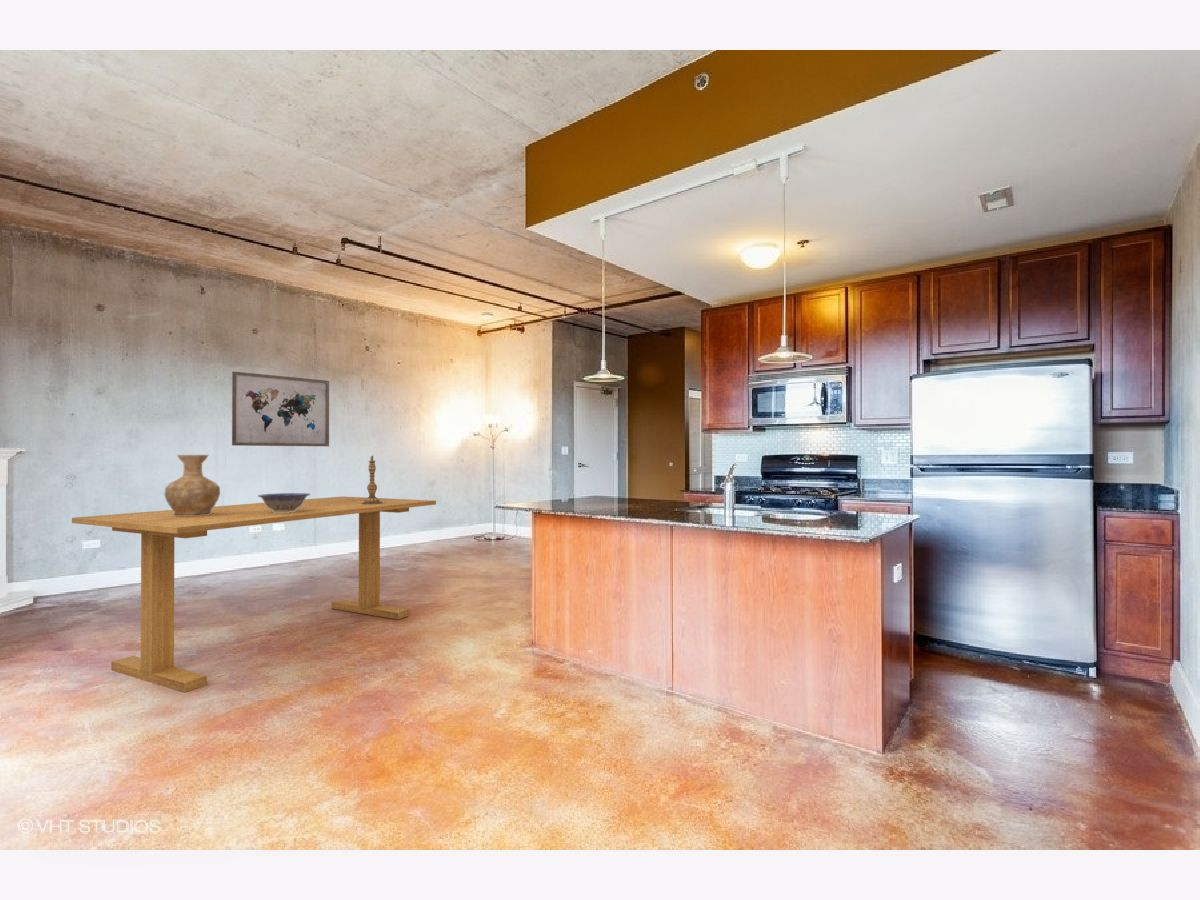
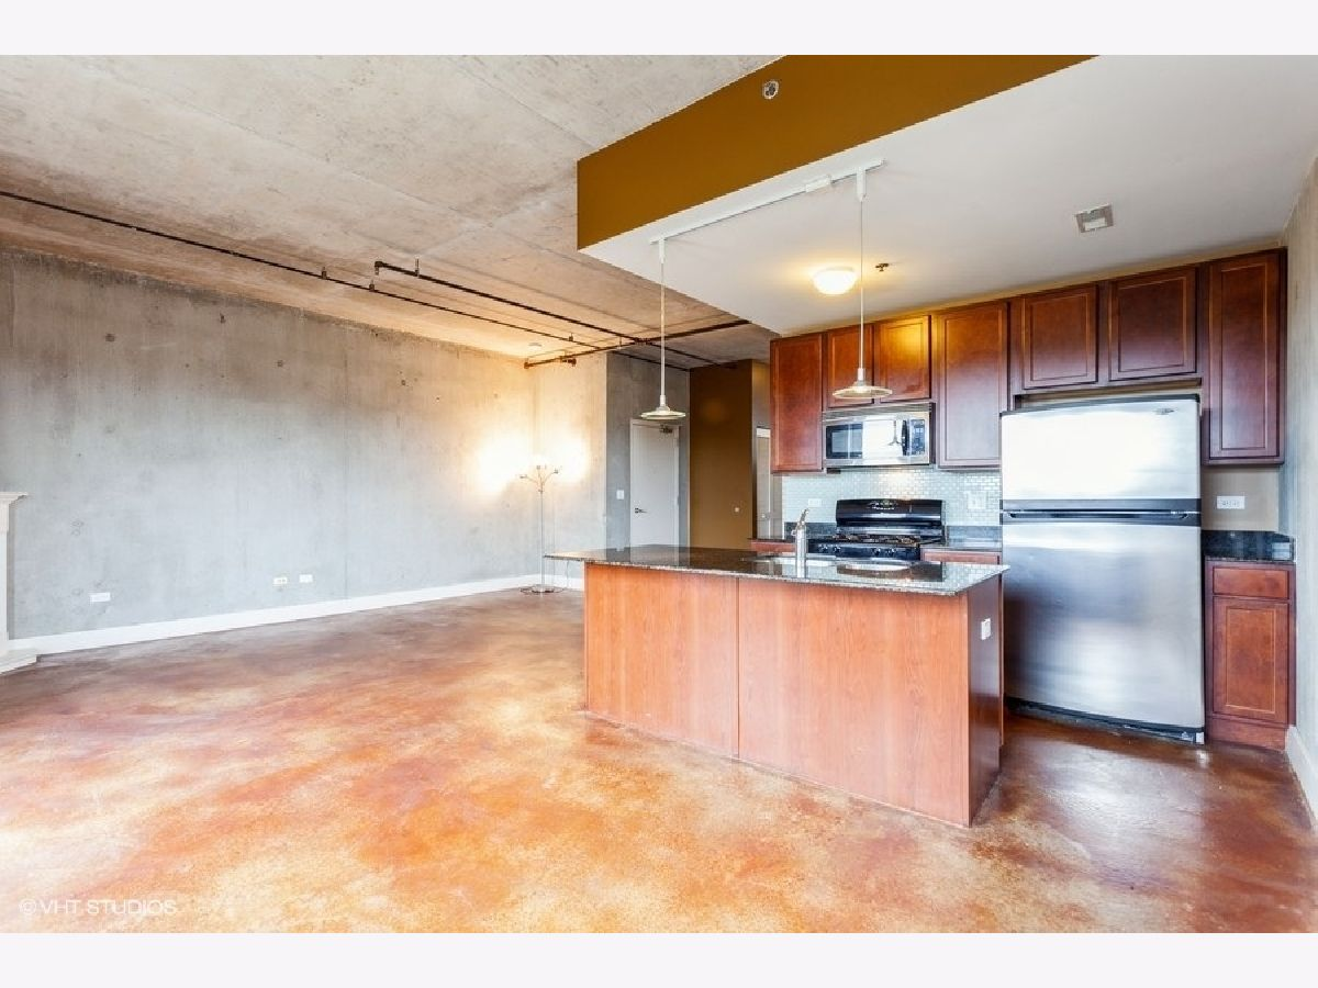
- dining table [71,496,437,694]
- decorative bowl [257,492,311,513]
- vase [163,454,221,516]
- candlestick [361,455,383,504]
- wall art [231,371,330,447]
